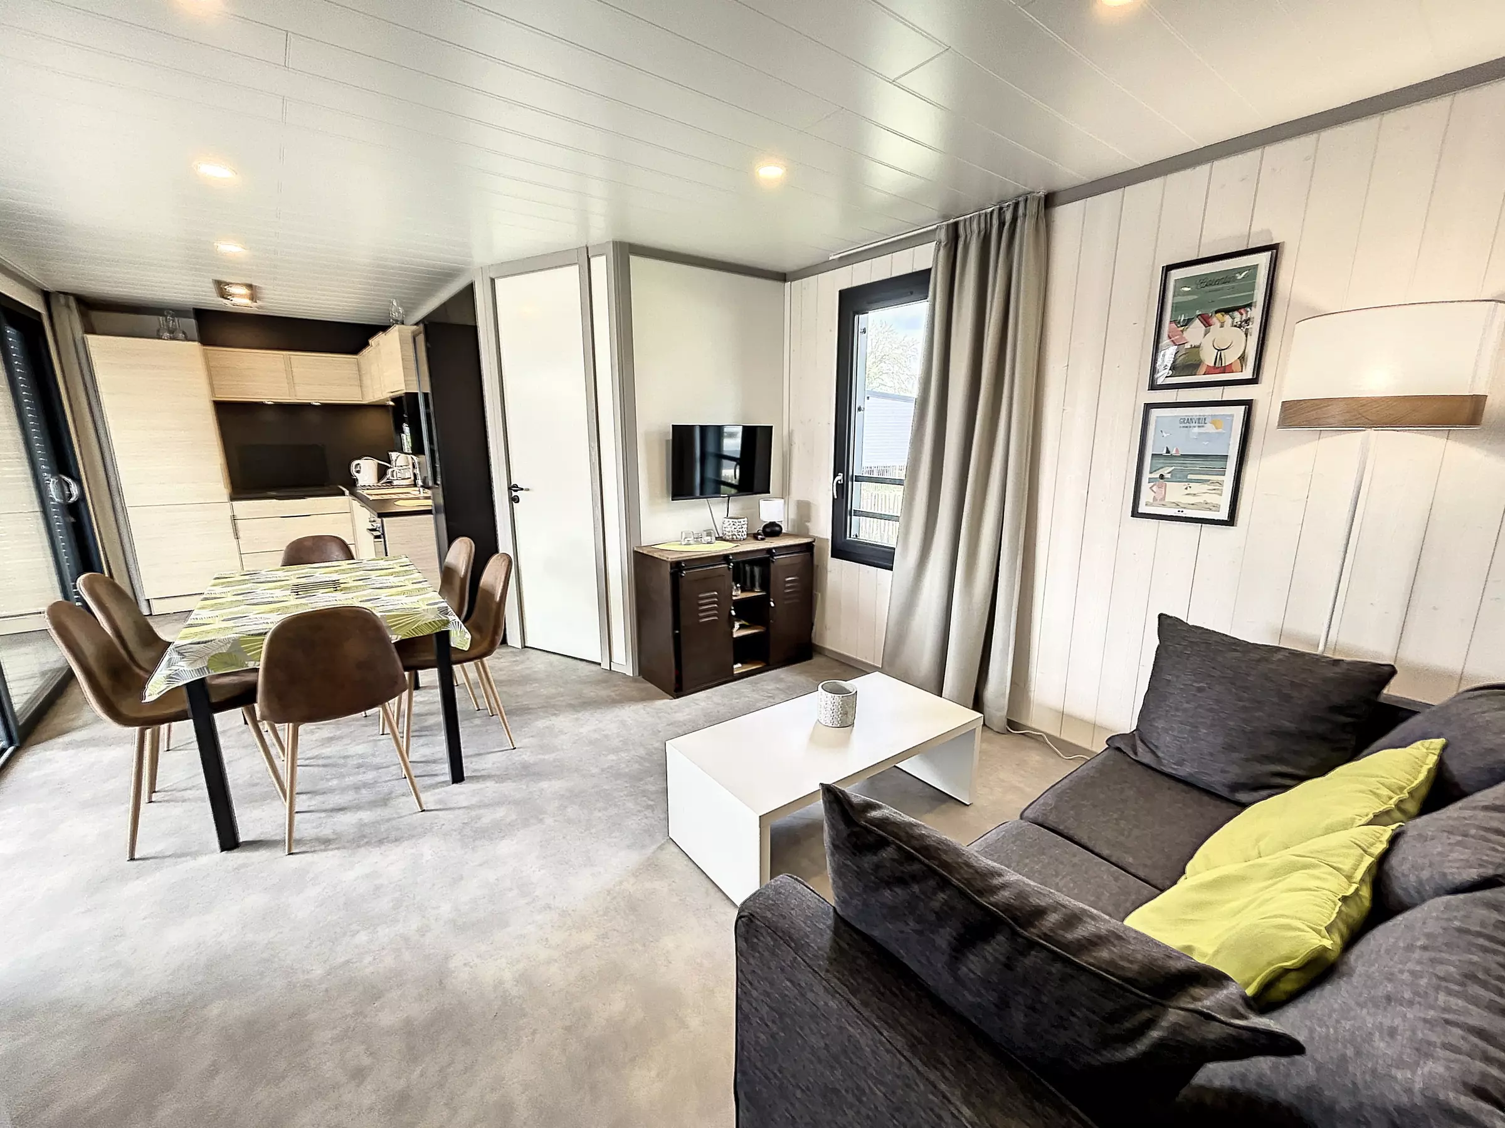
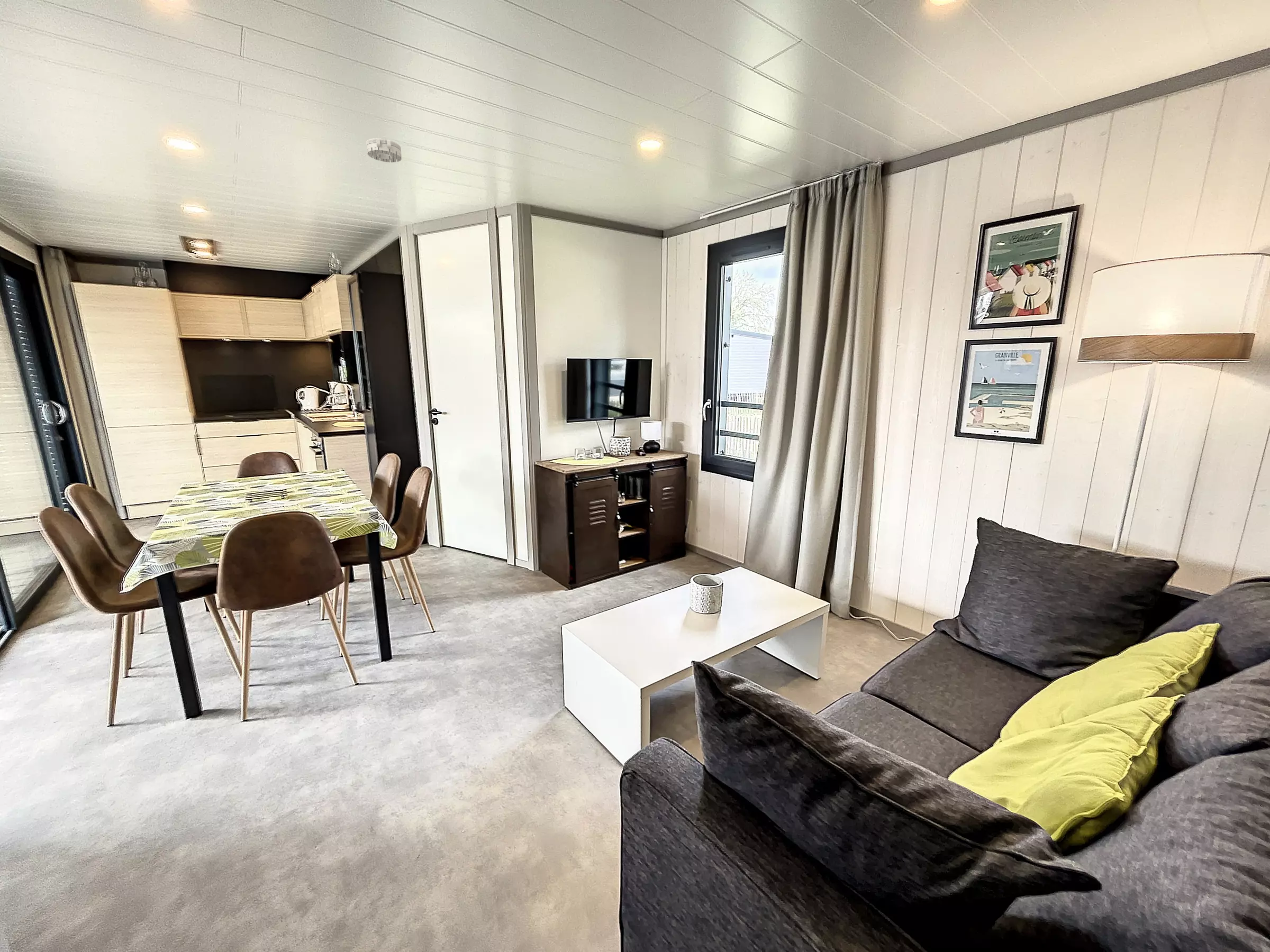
+ smoke detector [366,138,402,163]
